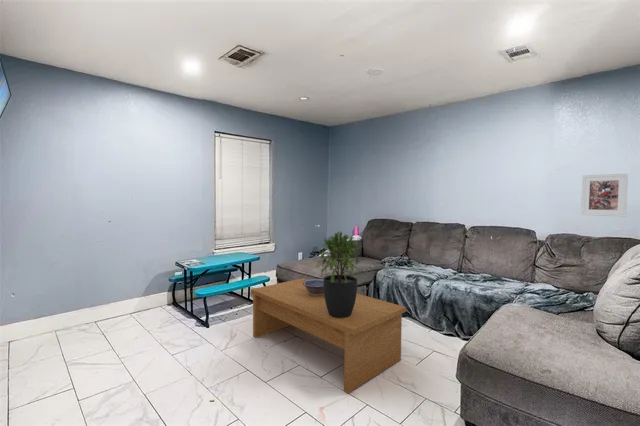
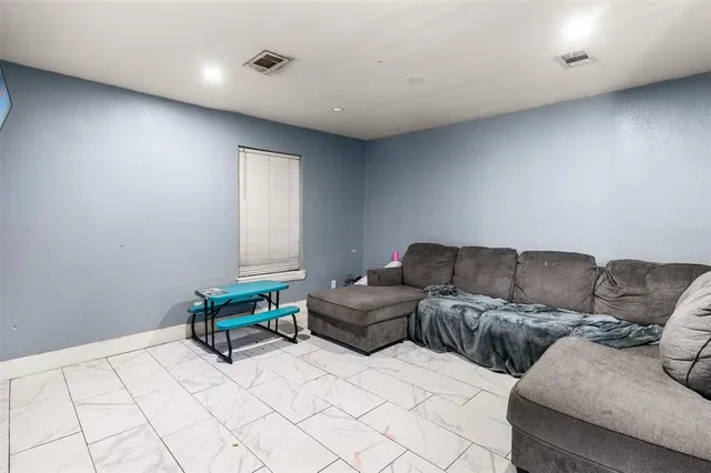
- potted plant [314,231,363,318]
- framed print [580,173,629,217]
- decorative bowl [303,278,324,296]
- coffee table [250,277,407,394]
